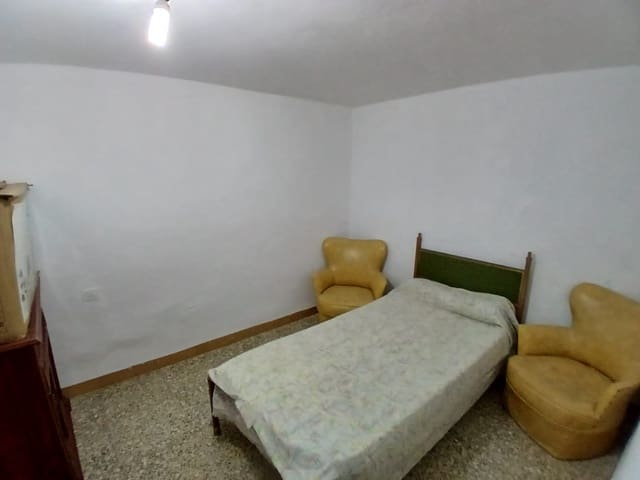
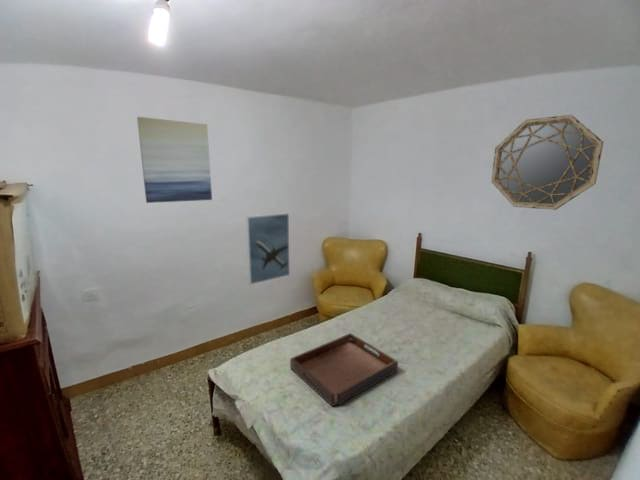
+ home mirror [490,114,605,211]
+ serving tray [289,332,399,407]
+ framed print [245,212,291,286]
+ wall art [136,116,213,204]
